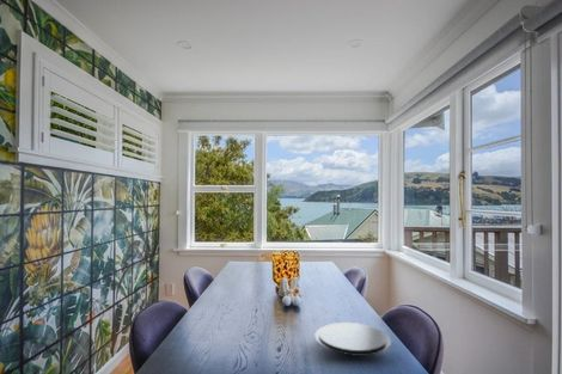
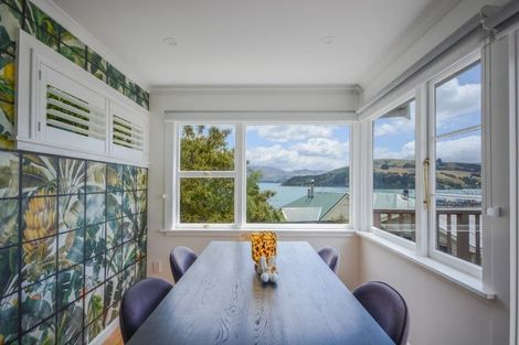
- plate [313,321,392,357]
